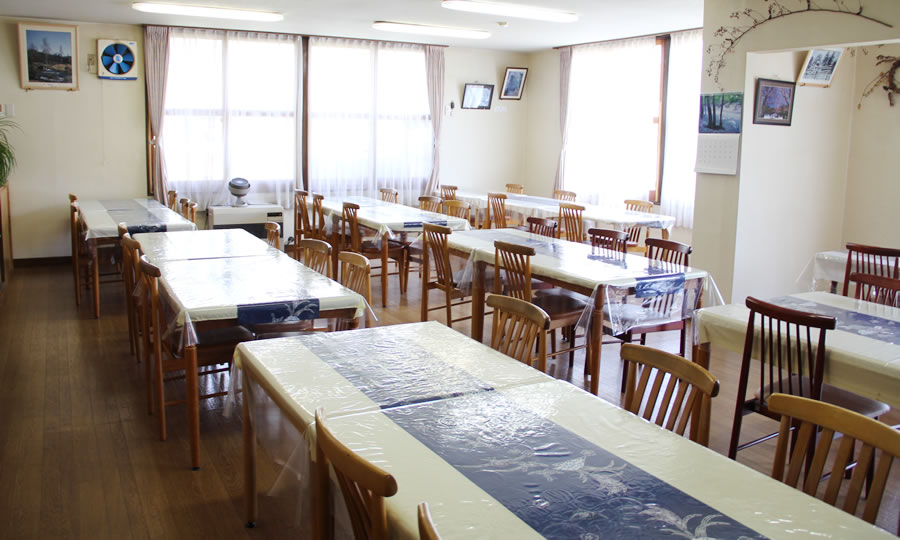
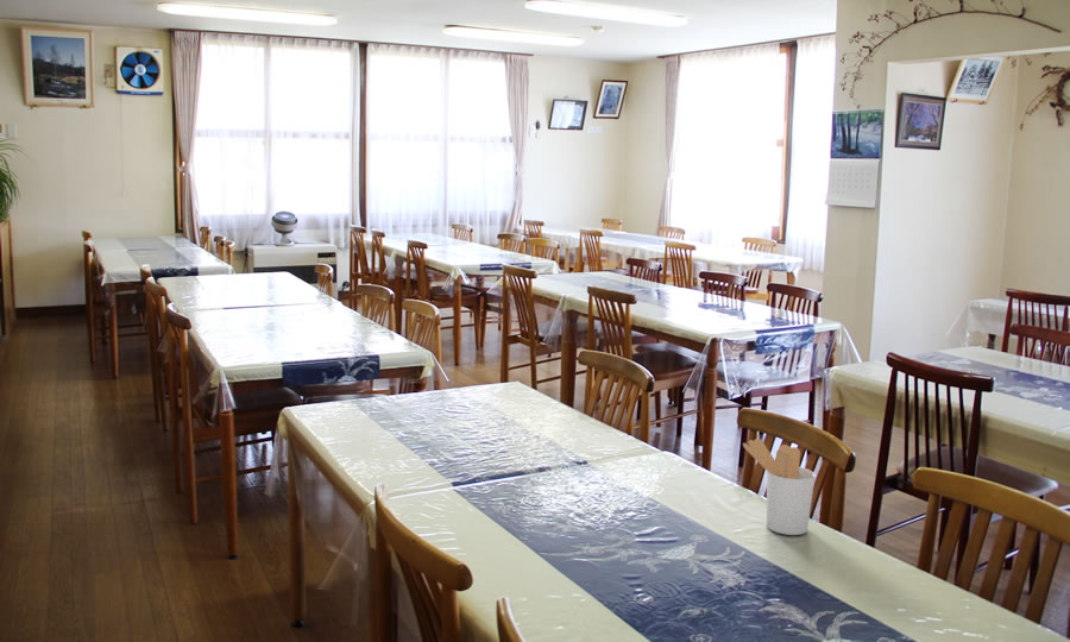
+ utensil holder [742,438,817,536]
